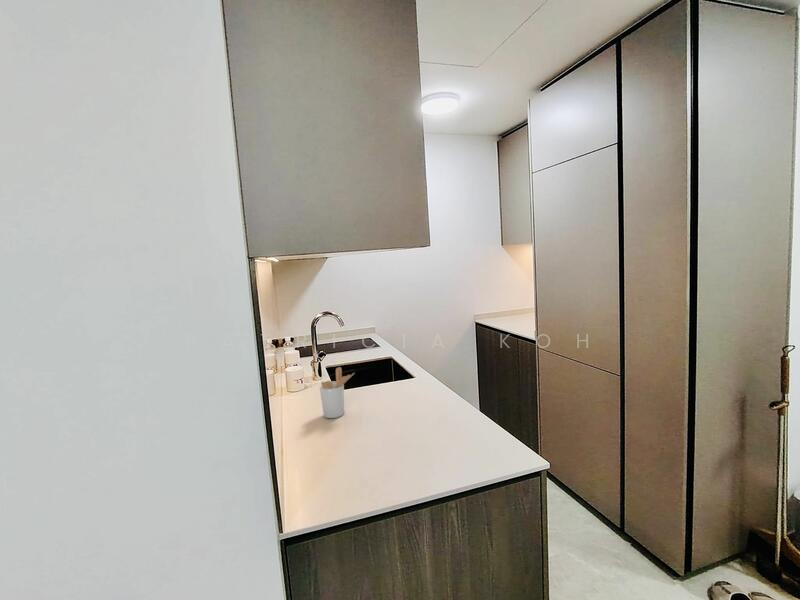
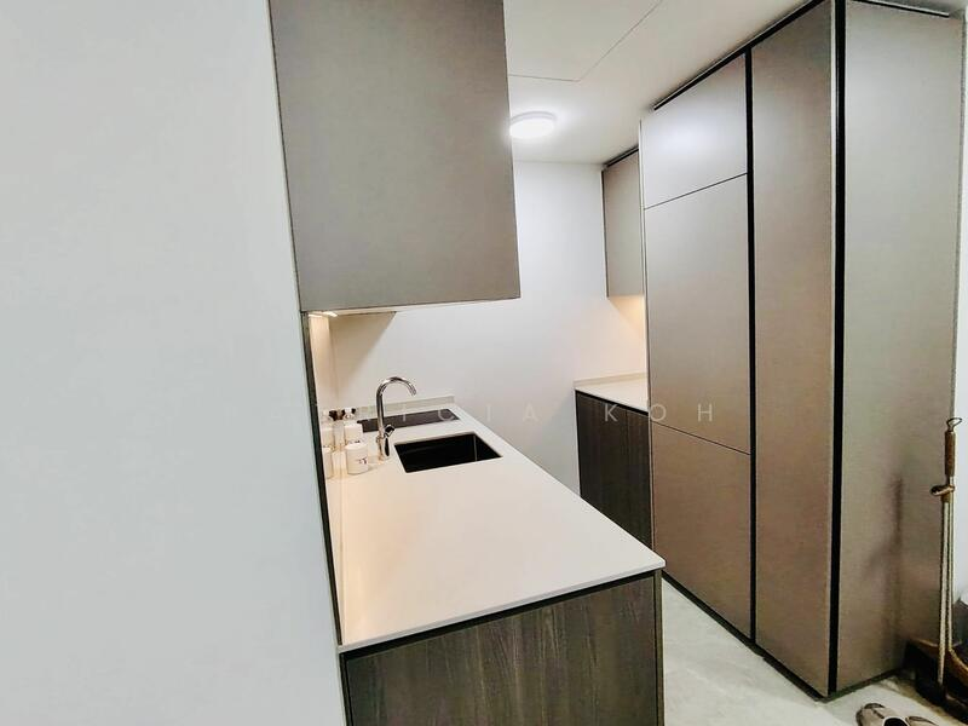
- utensil holder [318,366,355,419]
